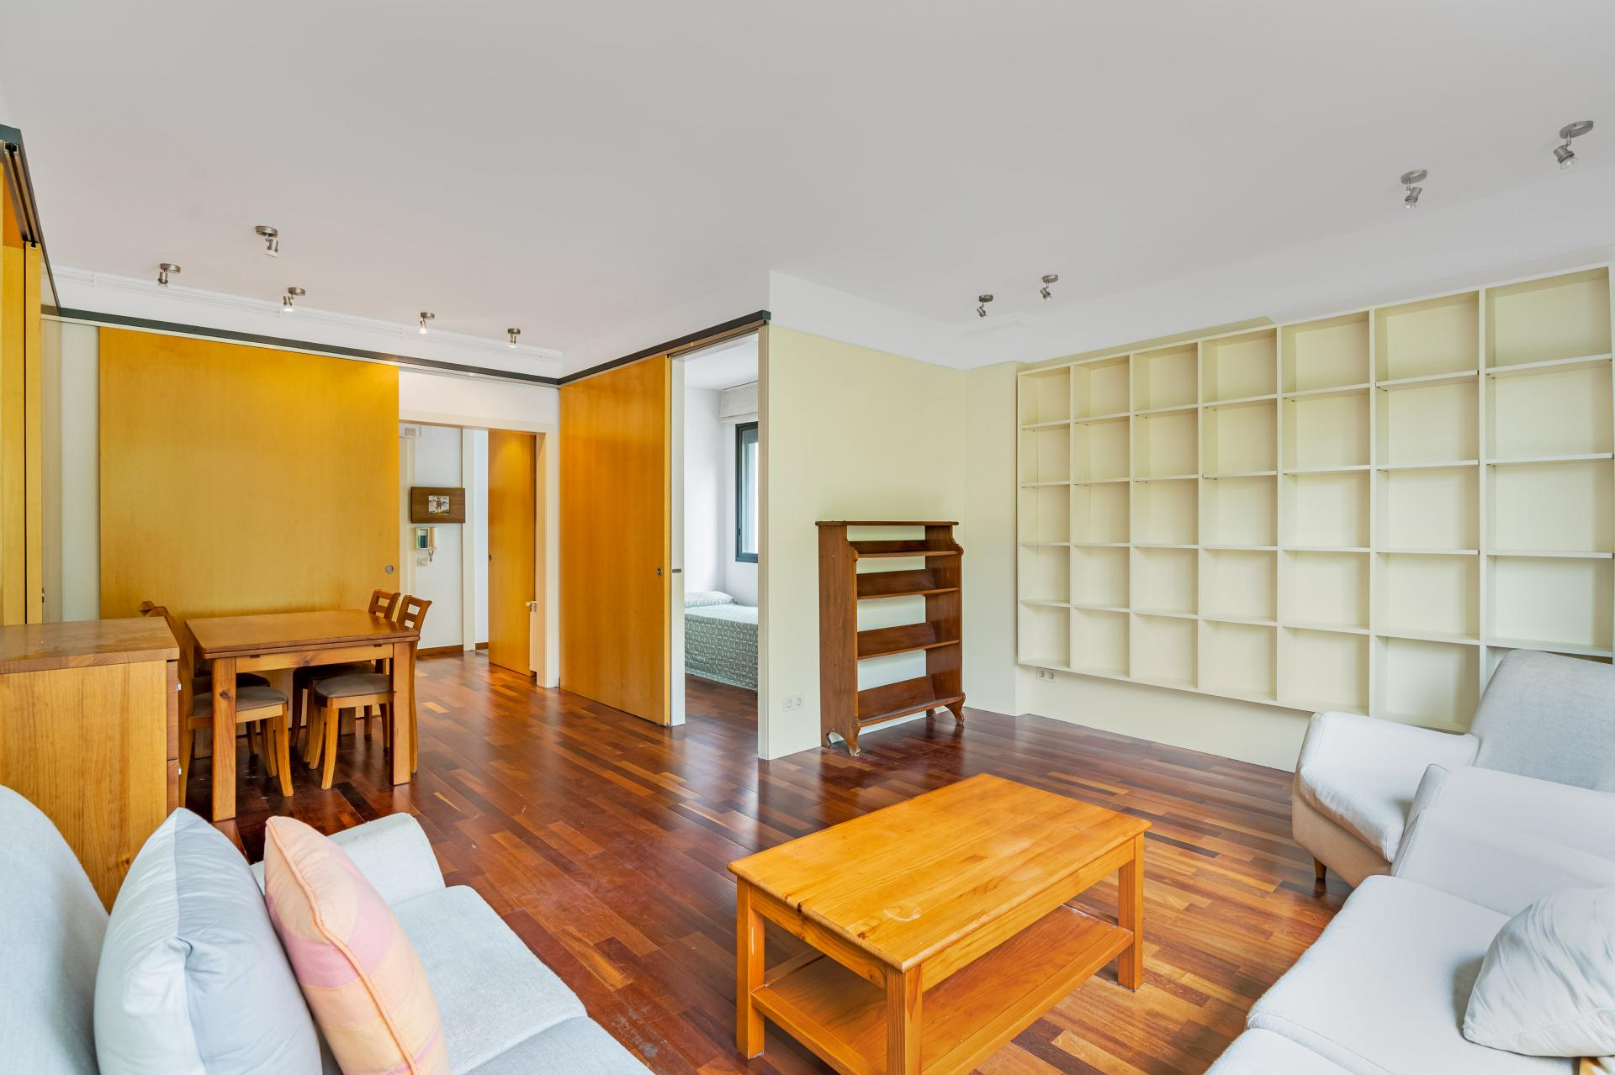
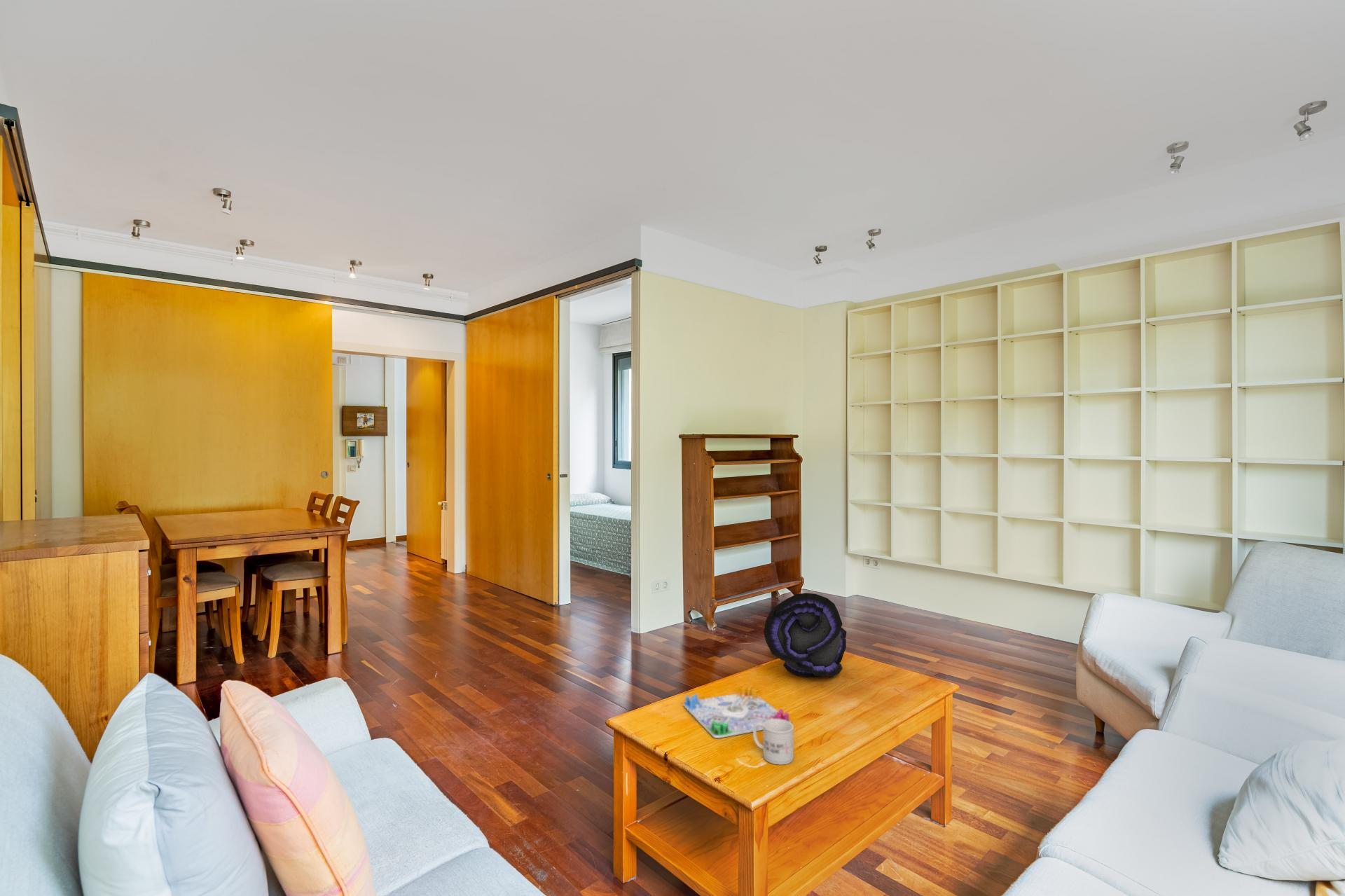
+ mug [752,719,794,765]
+ decorative orb [763,592,847,679]
+ board game [682,684,792,739]
